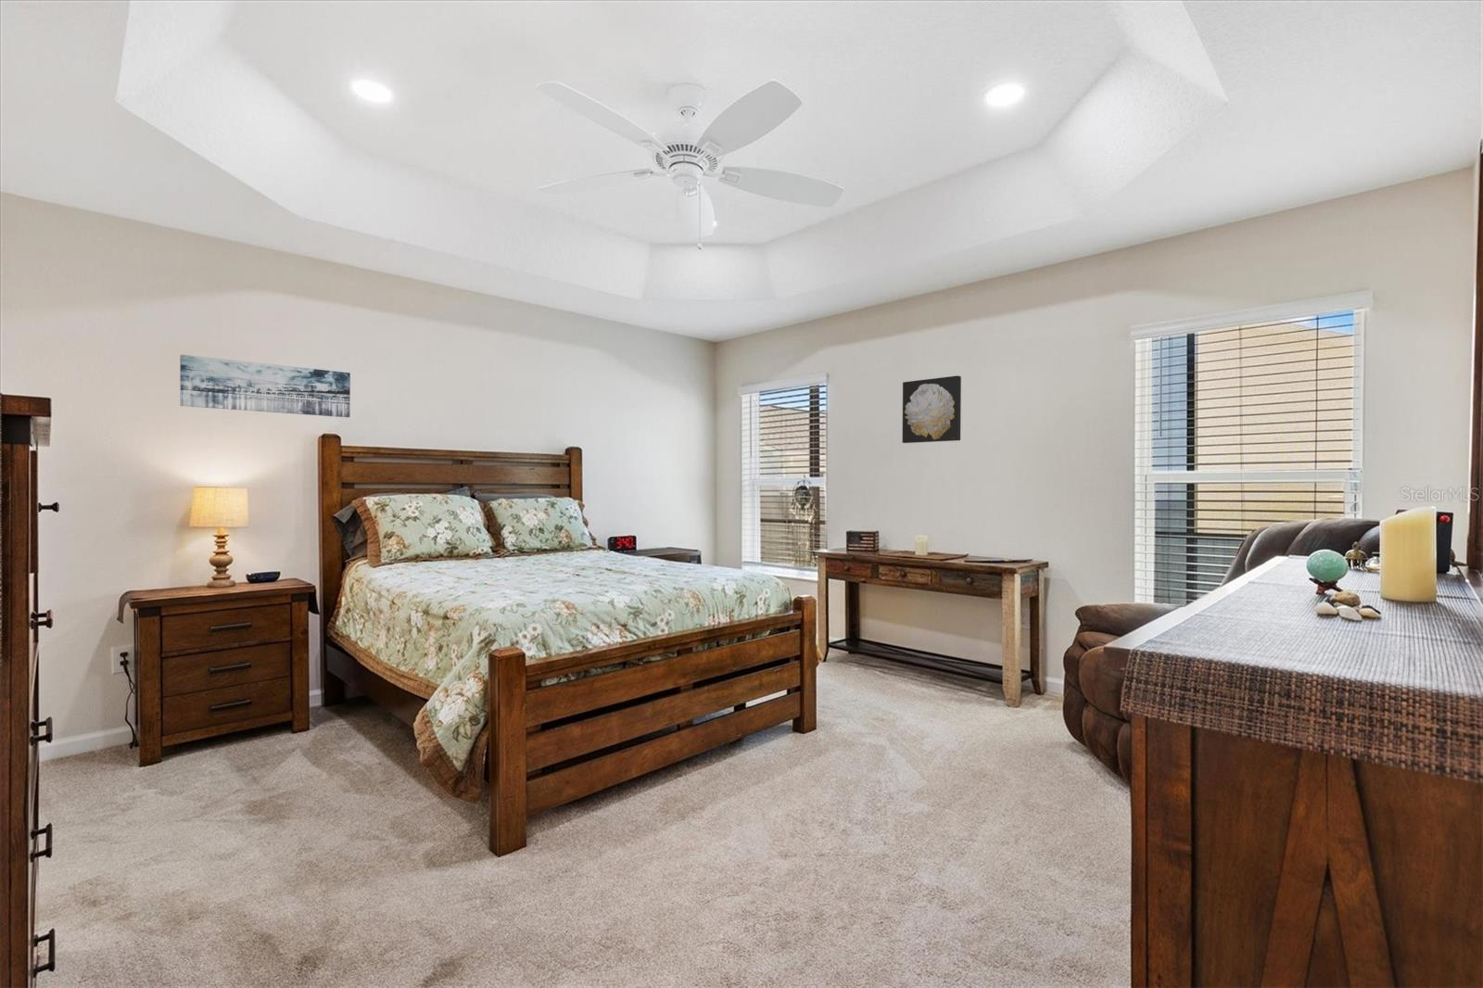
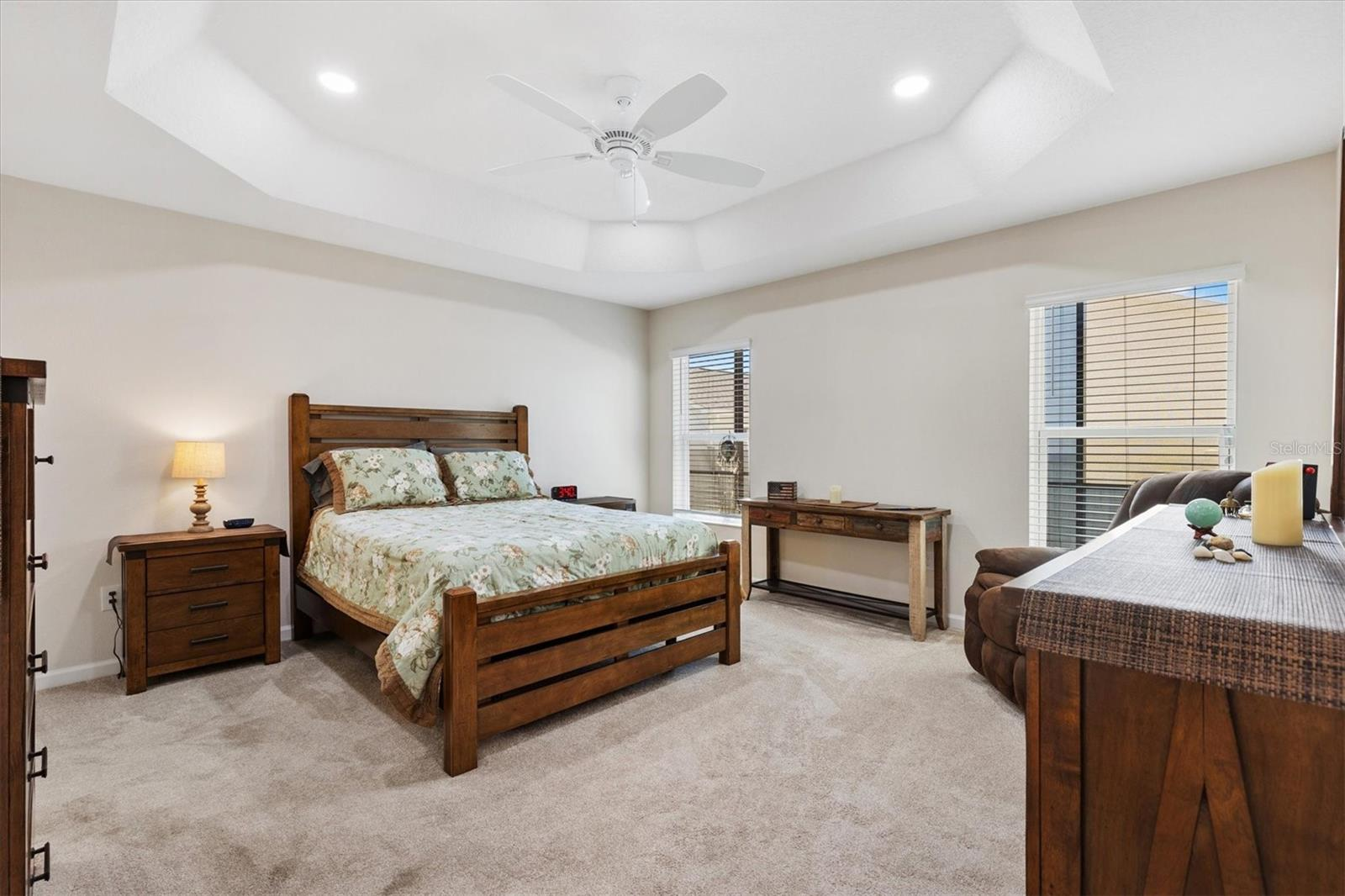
- wall art [179,354,352,418]
- wall art [902,375,963,444]
